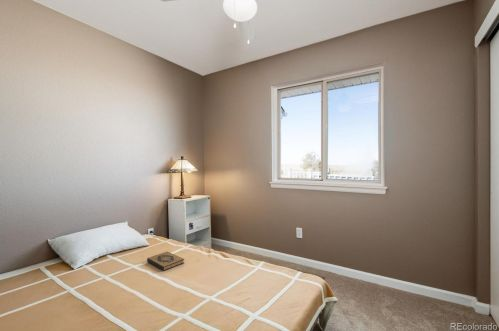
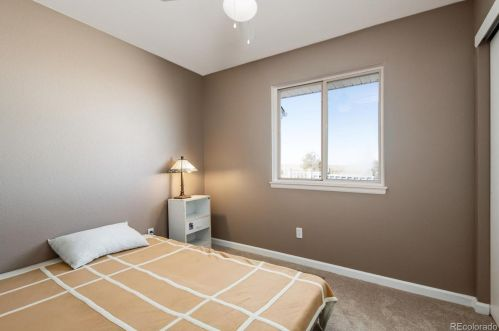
- hardback book [146,251,185,272]
